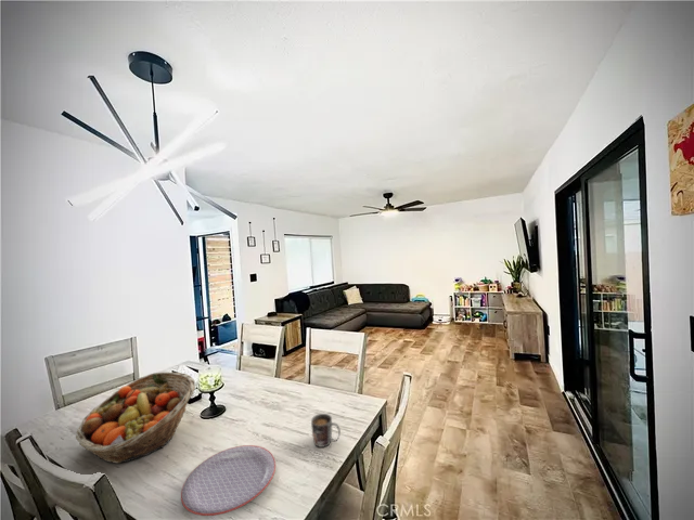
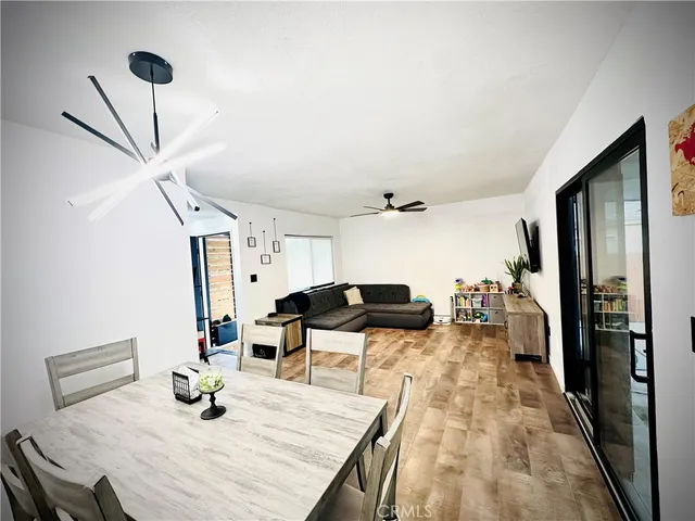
- plate [180,444,277,517]
- fruit basket [75,372,196,464]
- mug [310,413,342,448]
